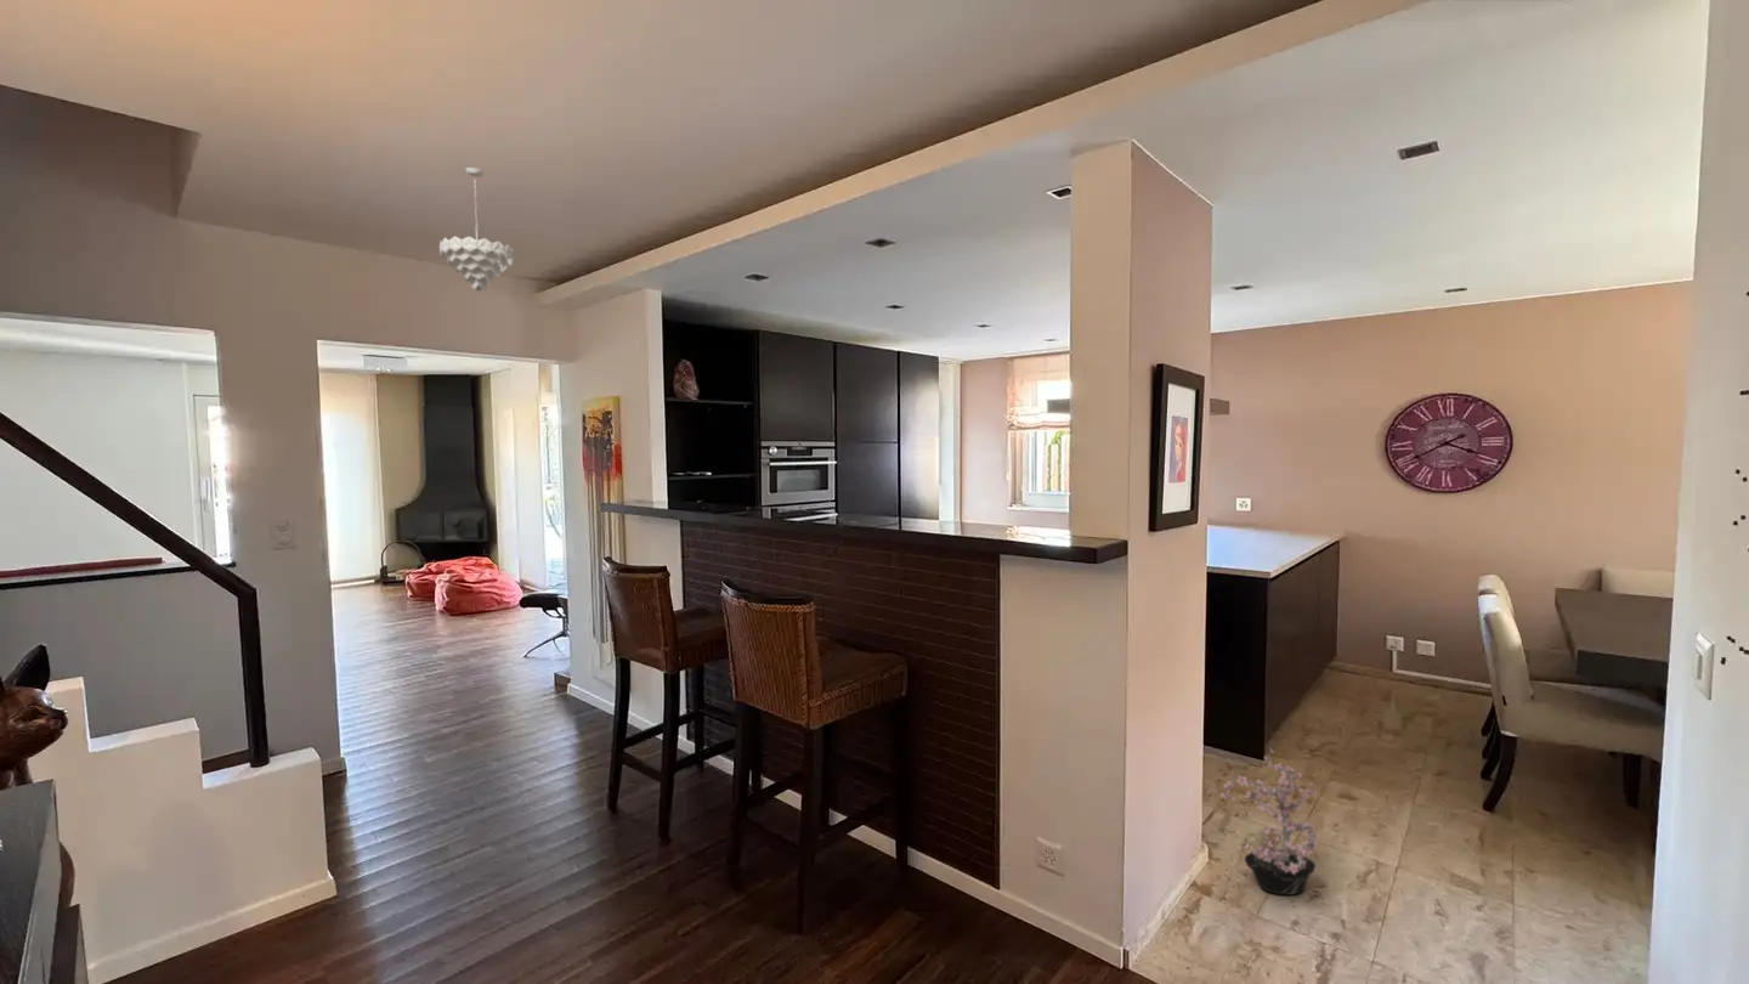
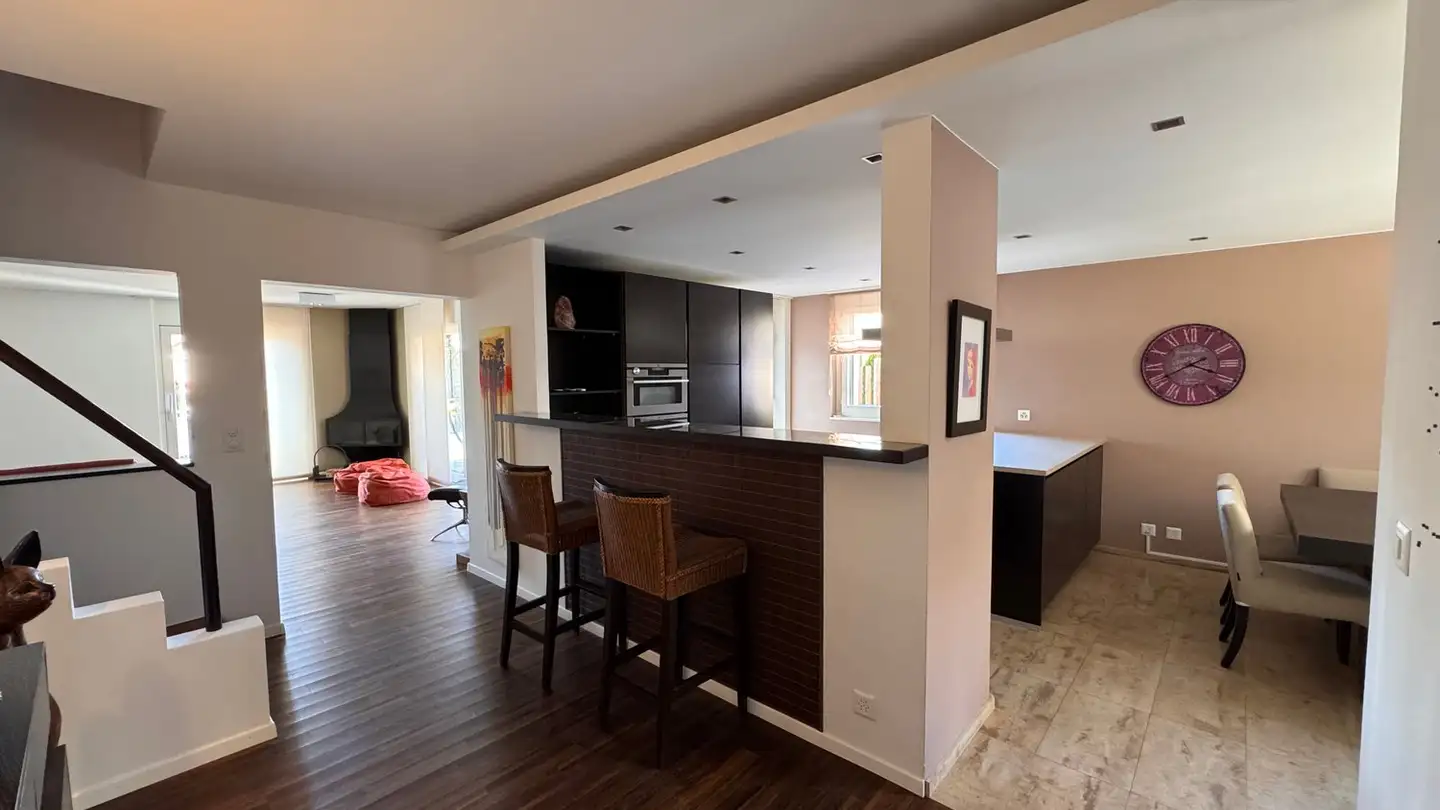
- potted plant [1219,747,1319,897]
- pendant light [438,166,515,293]
